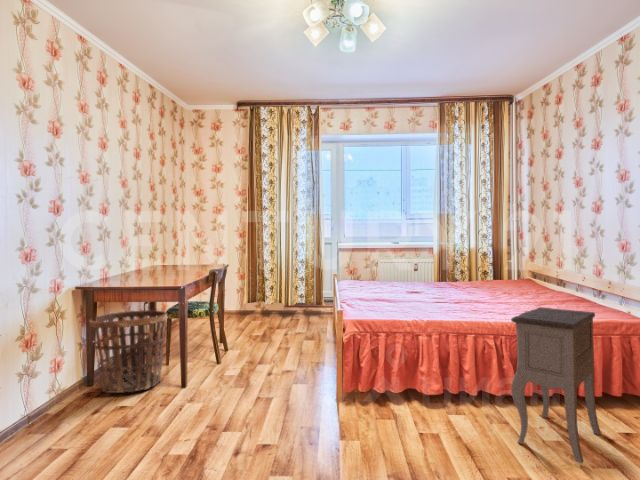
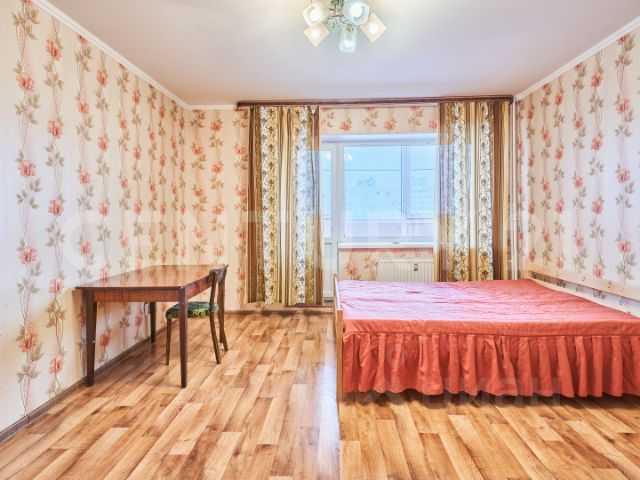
- basket [88,309,168,394]
- nightstand [510,306,602,464]
